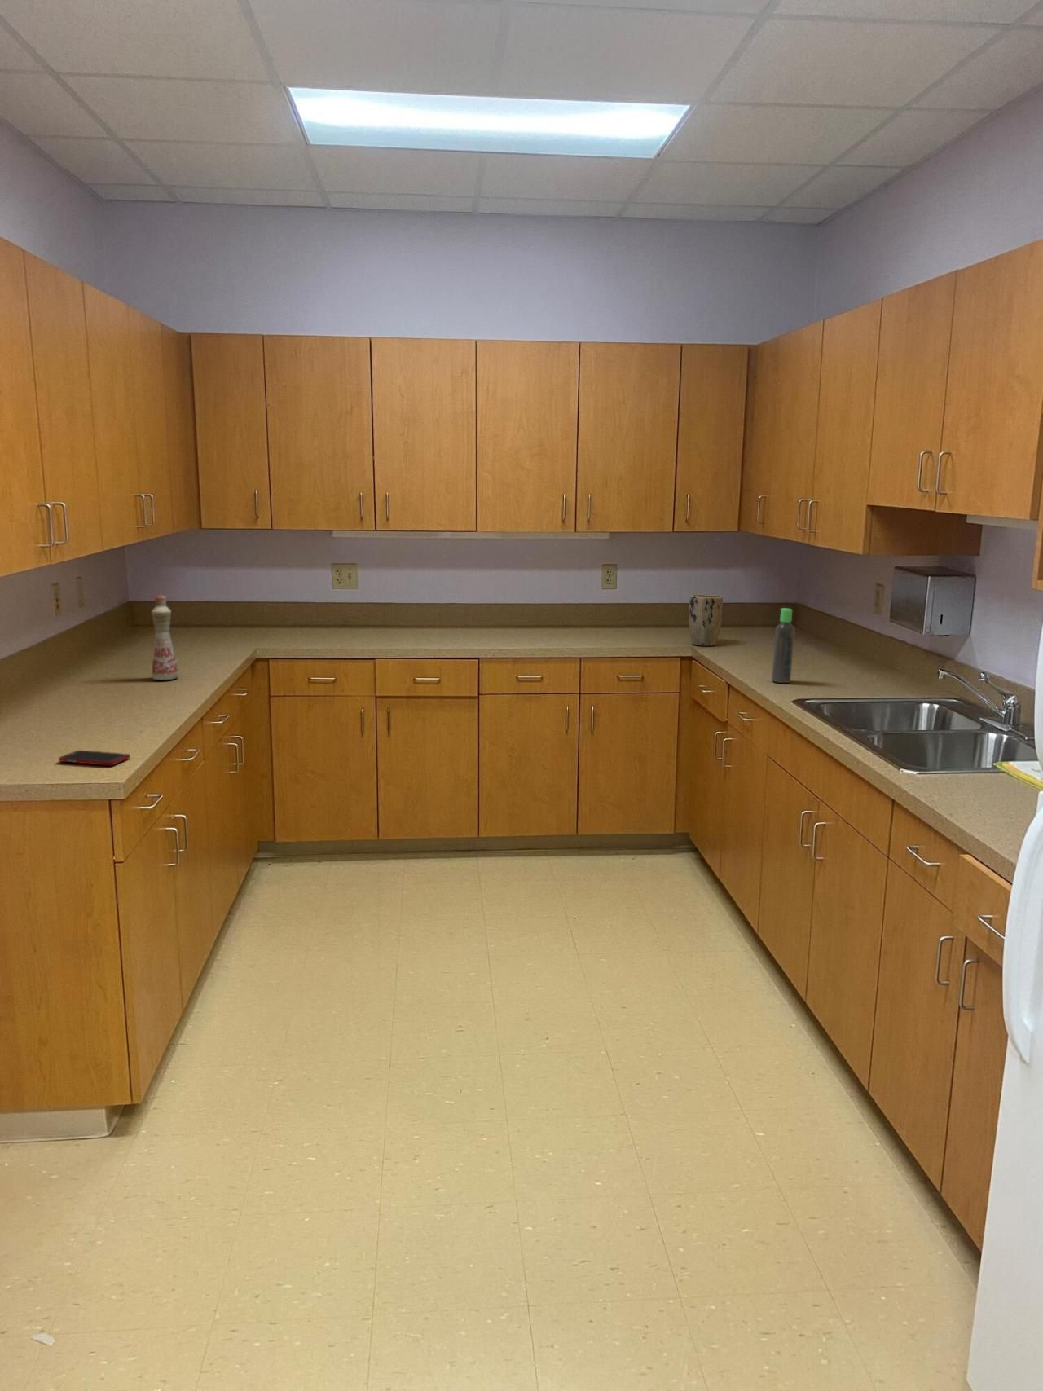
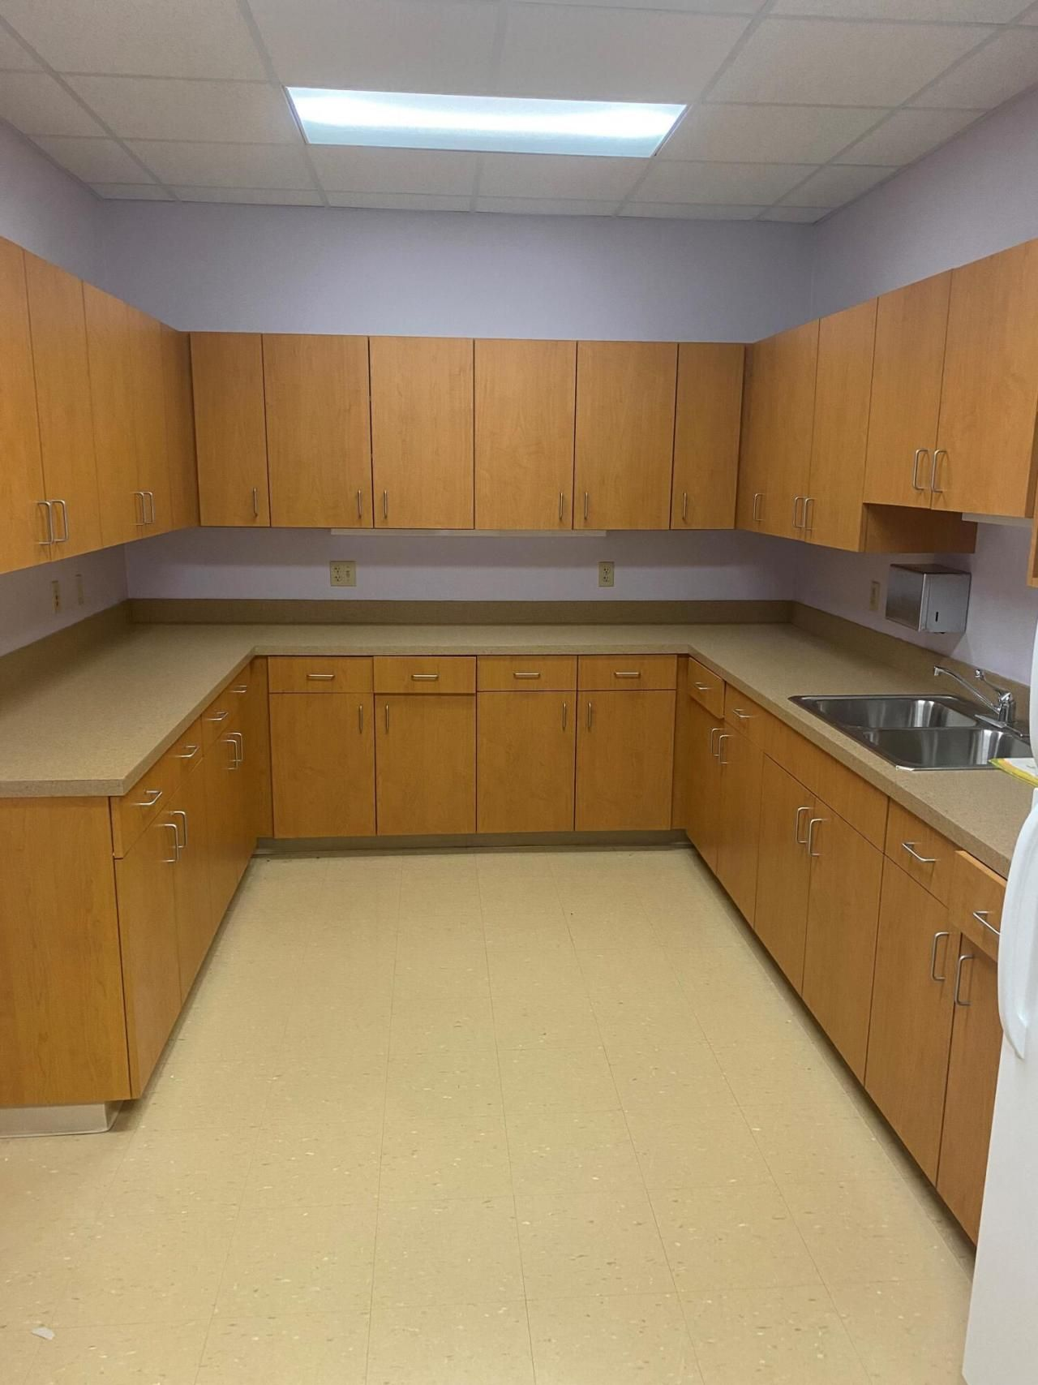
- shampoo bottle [771,607,795,683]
- bottle [151,594,180,681]
- cell phone [58,749,131,766]
- plant pot [688,594,723,647]
